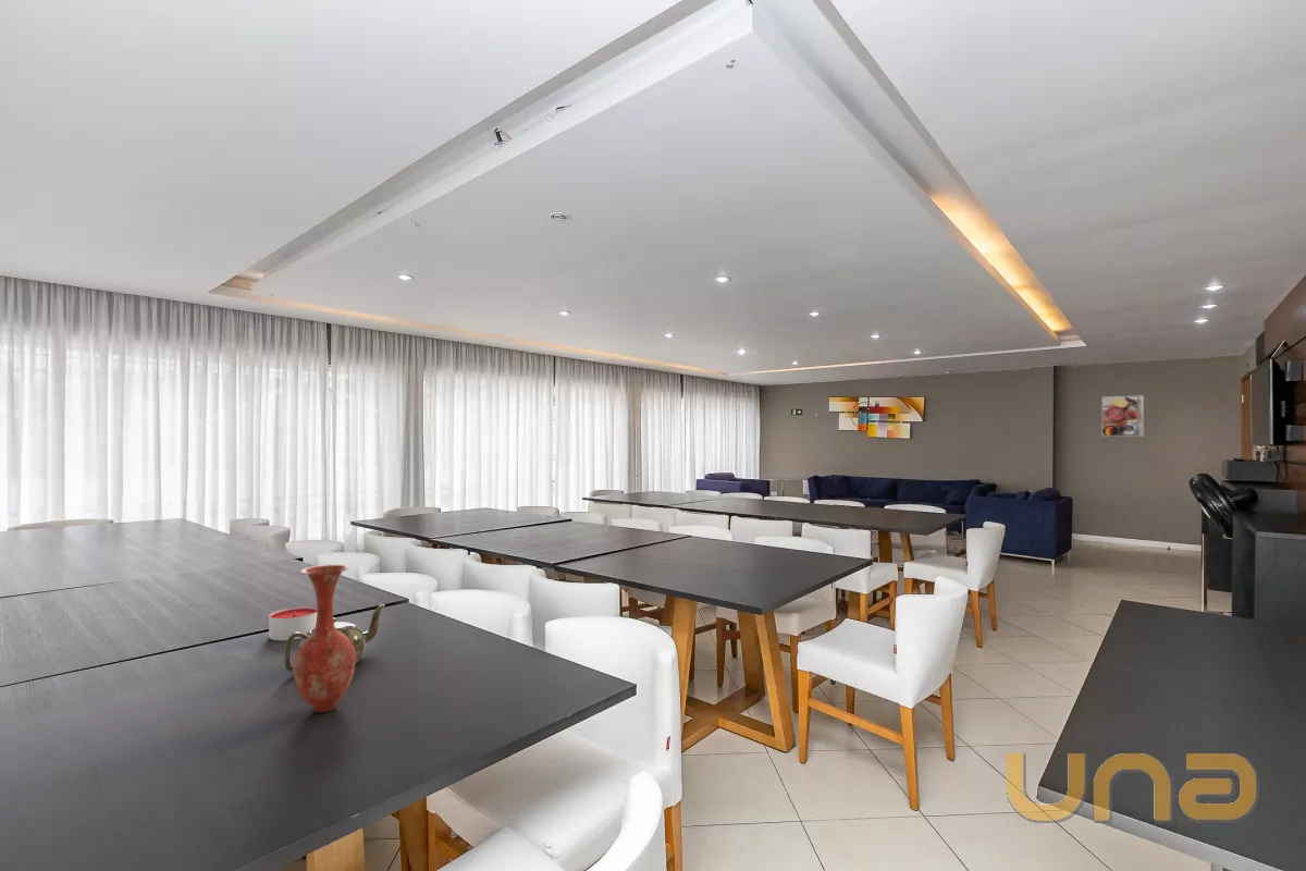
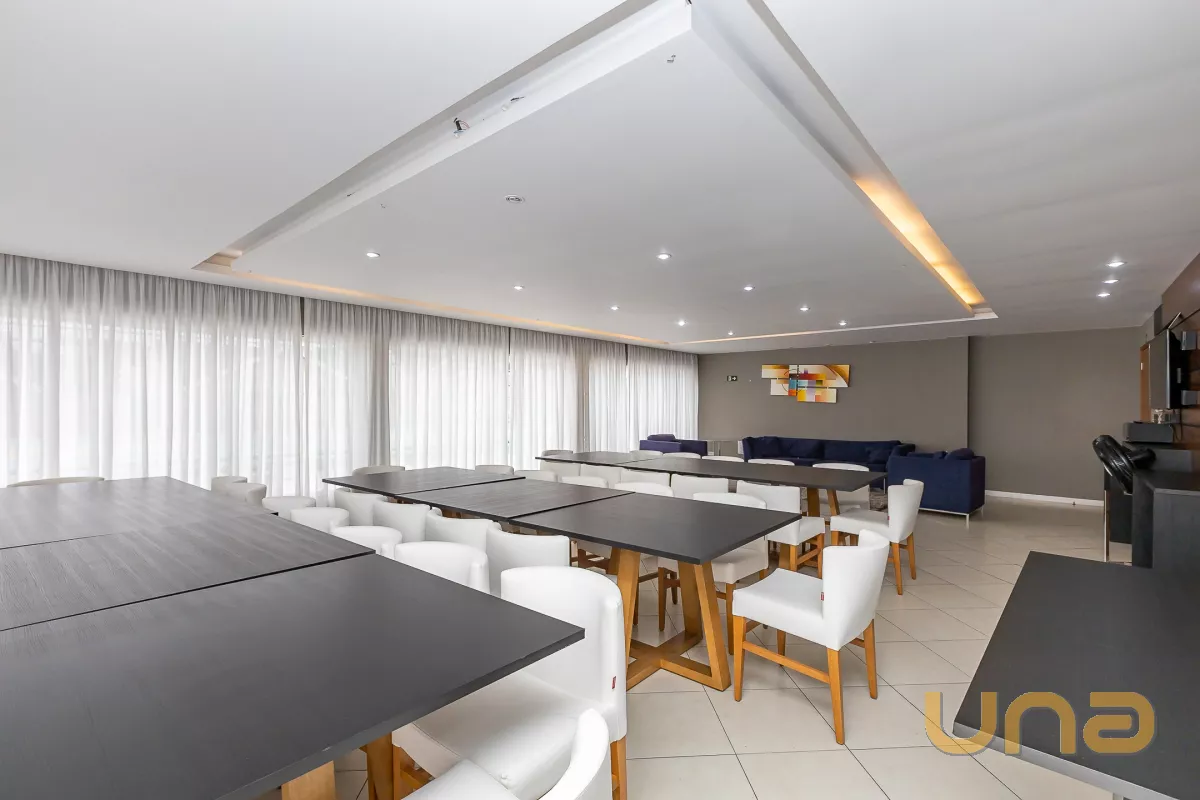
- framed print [1101,394,1145,438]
- candle [268,605,317,641]
- vase [292,563,357,713]
- teapot [283,603,386,673]
